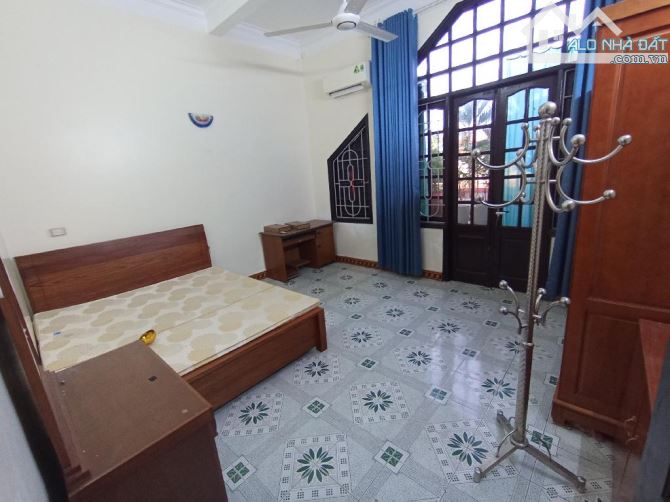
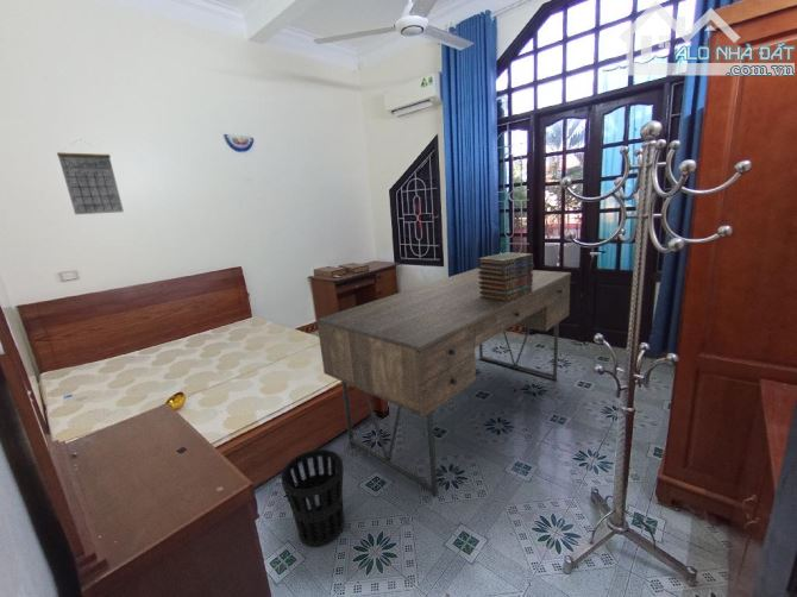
+ calendar [56,138,125,215]
+ wastebasket [280,448,345,548]
+ book stack [477,251,535,302]
+ desk [315,266,572,497]
